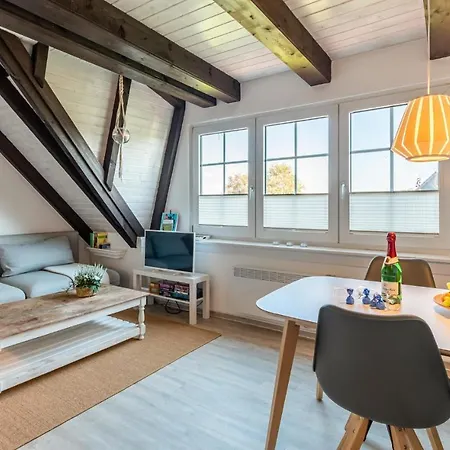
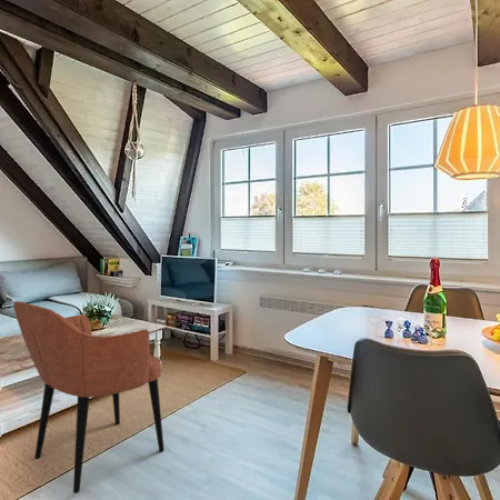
+ armchair [12,300,166,494]
